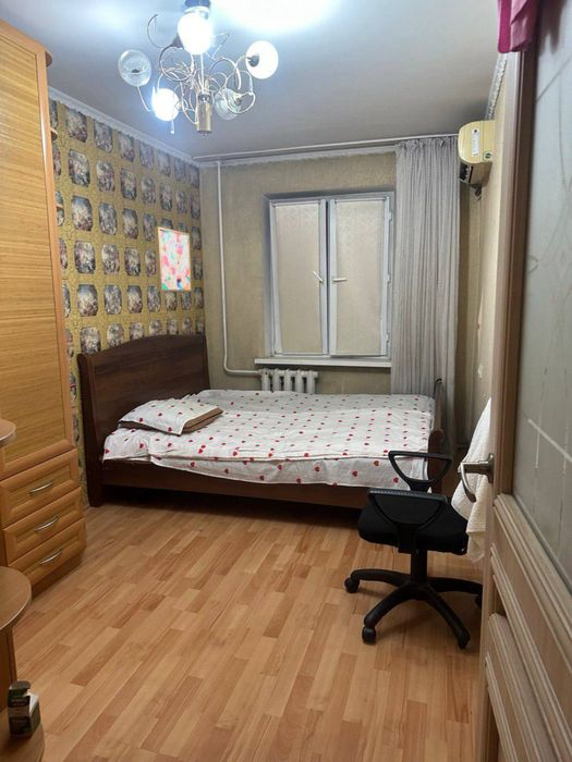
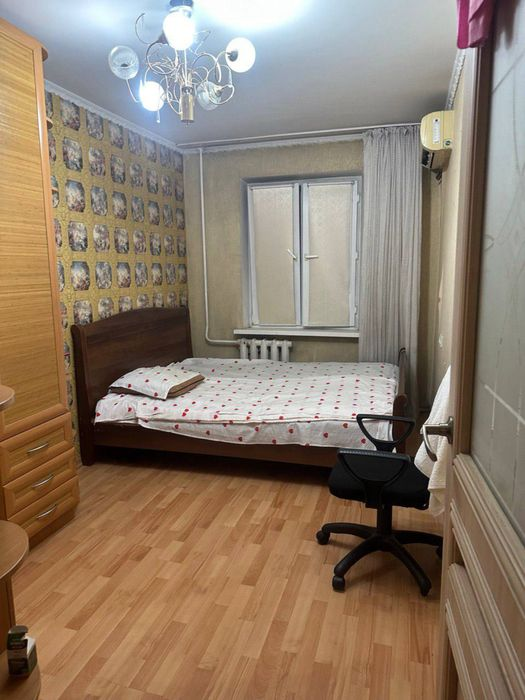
- wall art [154,225,193,293]
